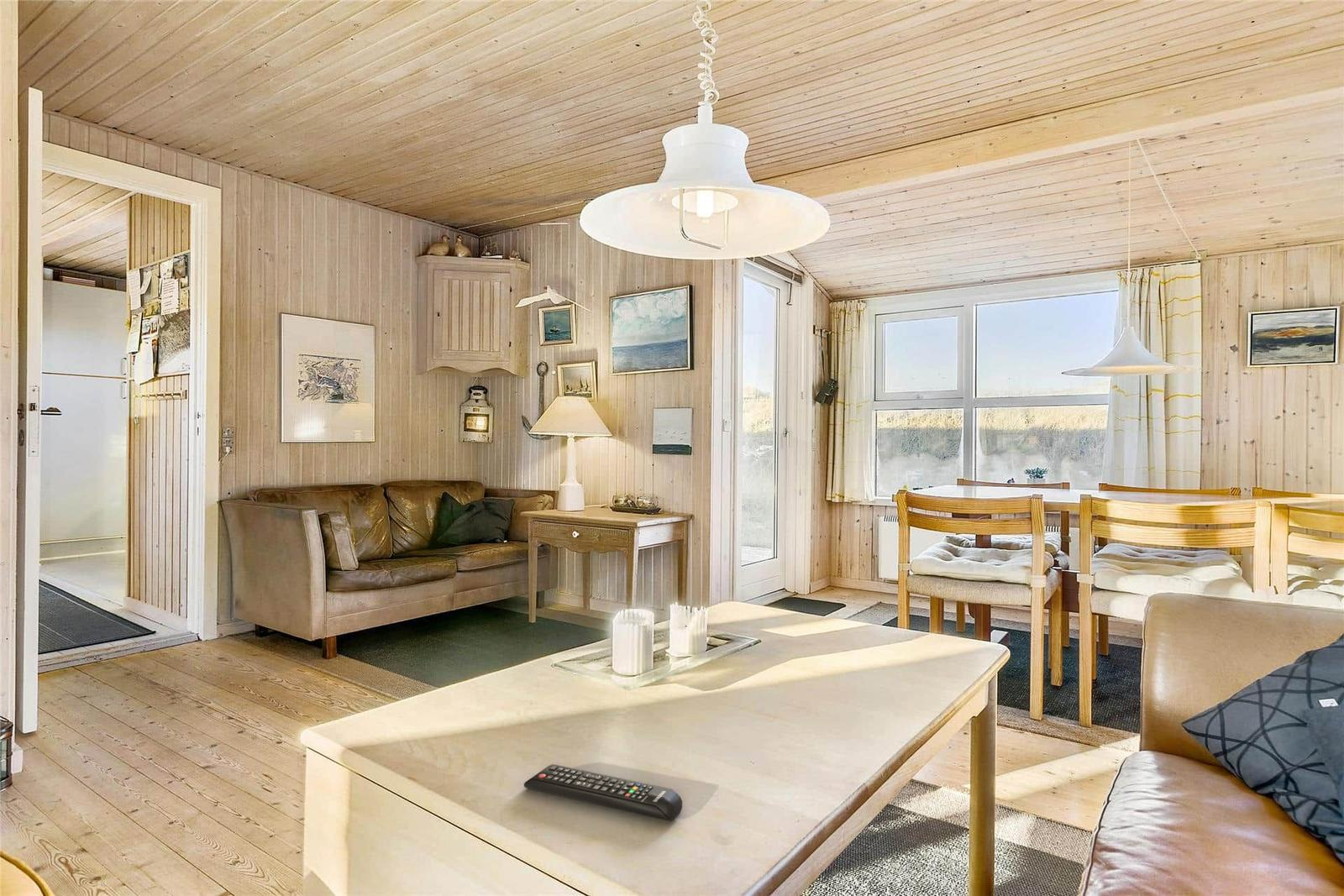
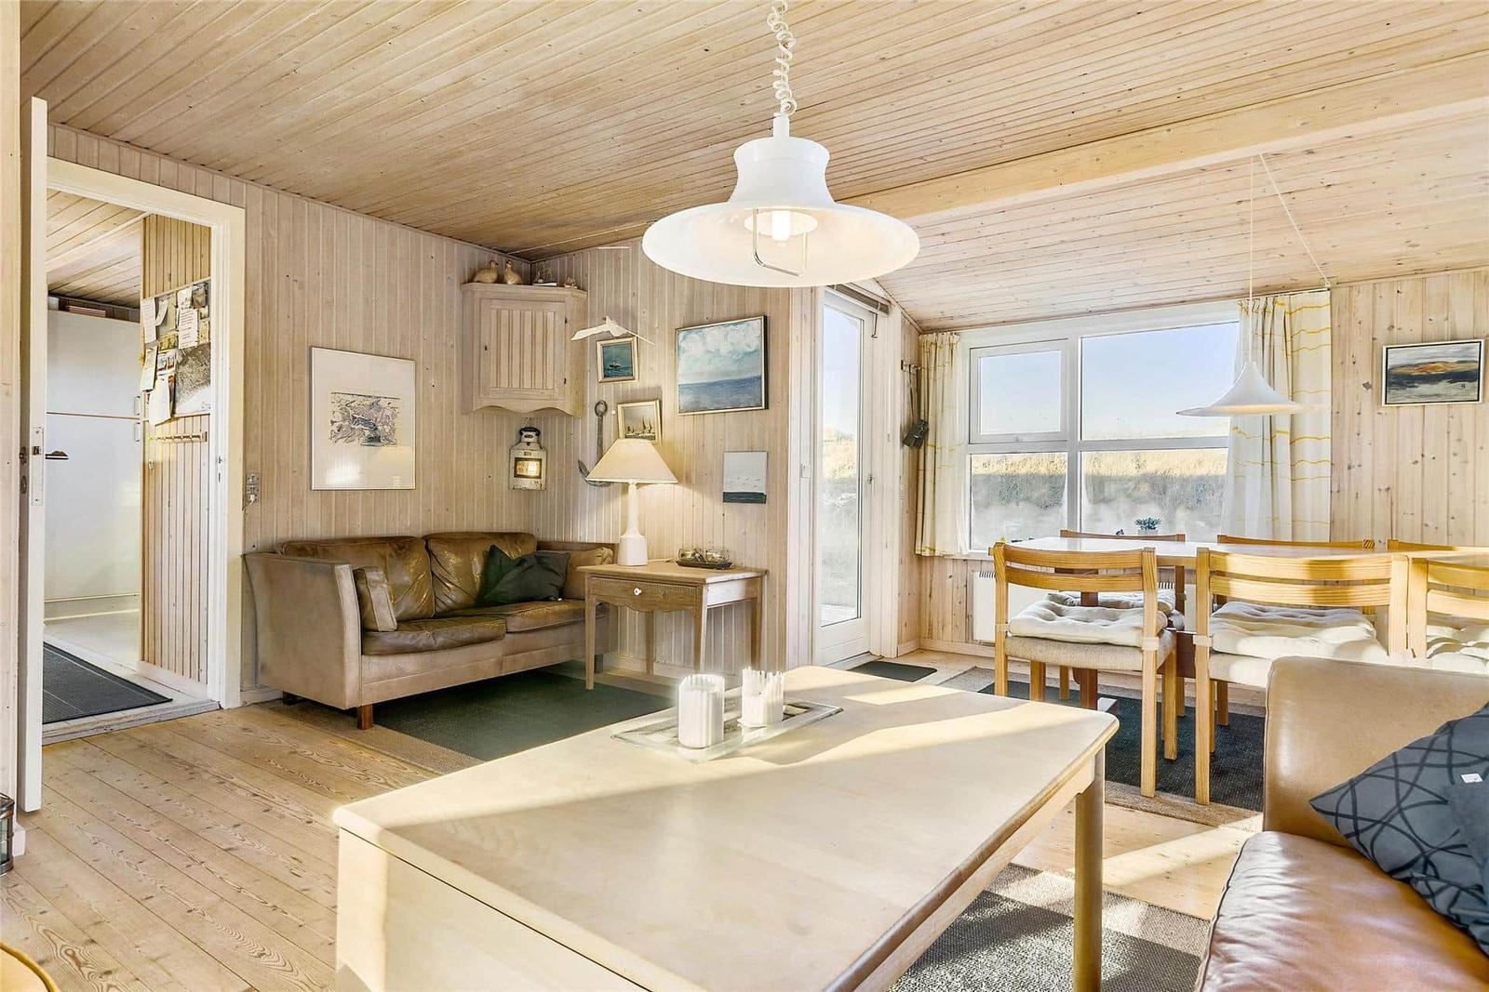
- remote control [523,763,683,822]
